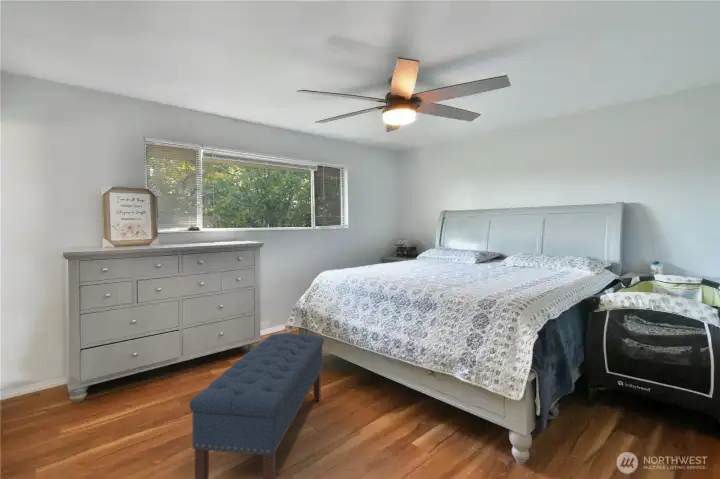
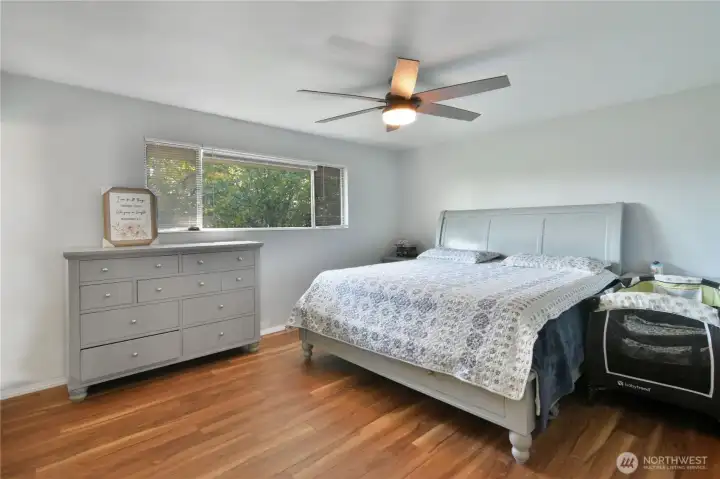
- bench [189,332,325,479]
